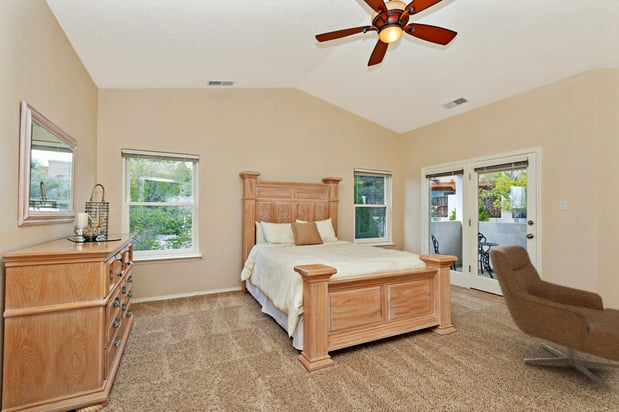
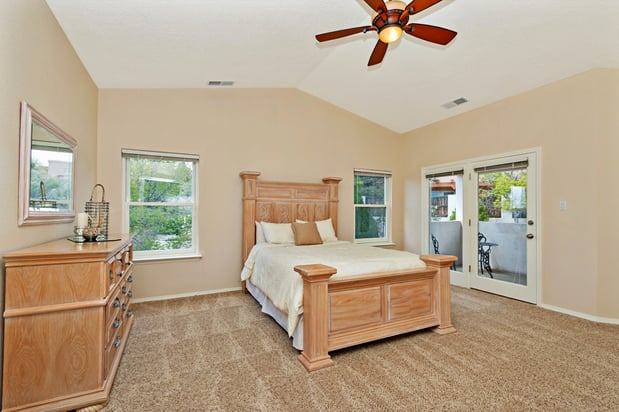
- chair [488,244,619,393]
